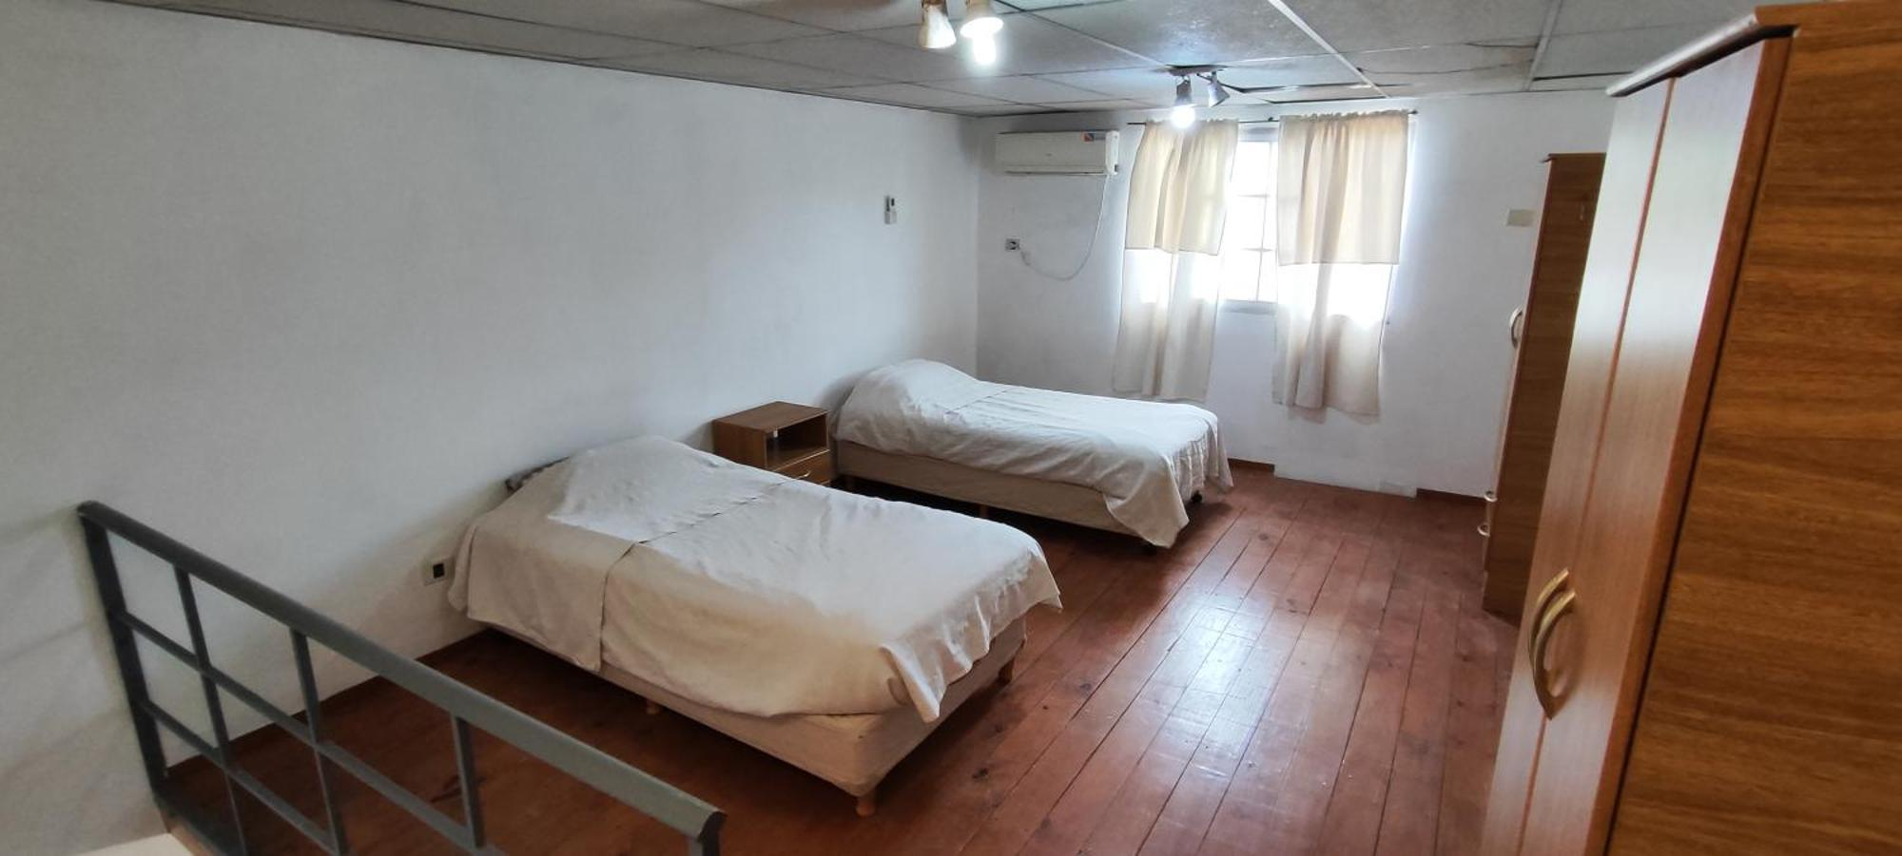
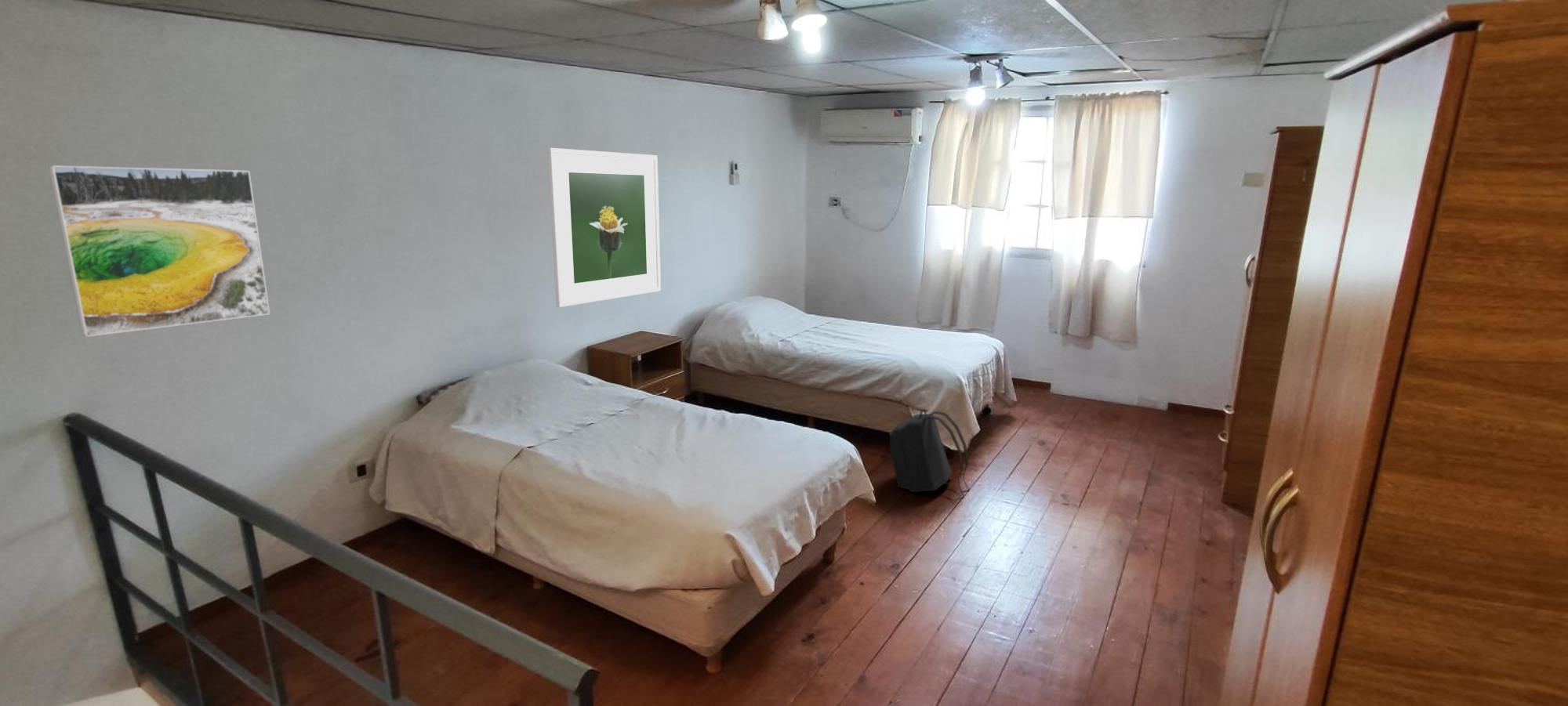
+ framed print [546,147,662,309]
+ backpack [889,408,971,497]
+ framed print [48,165,270,338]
